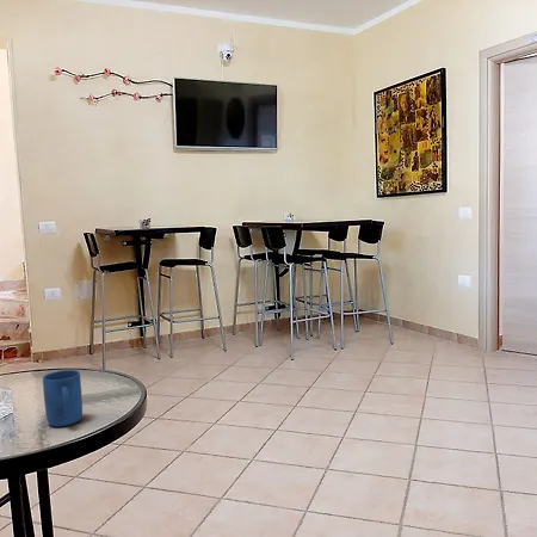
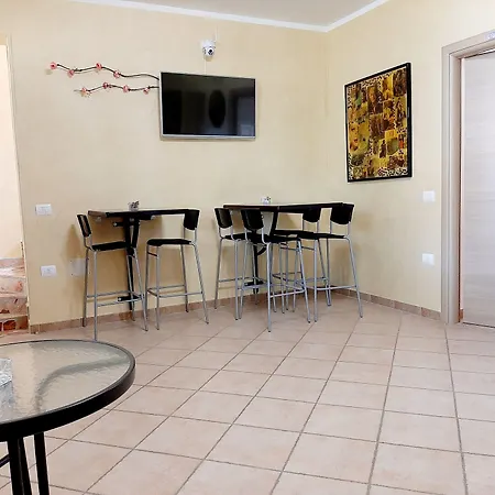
- mug [42,369,84,427]
